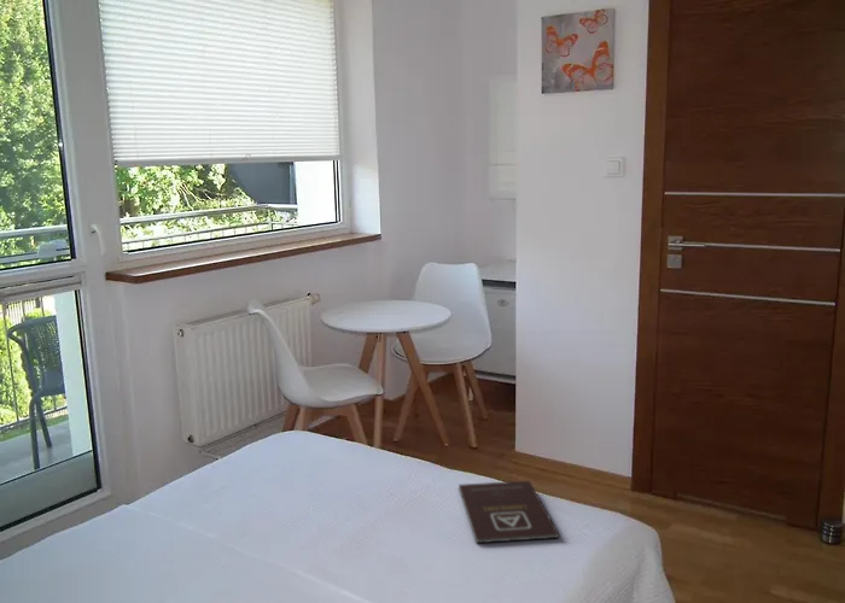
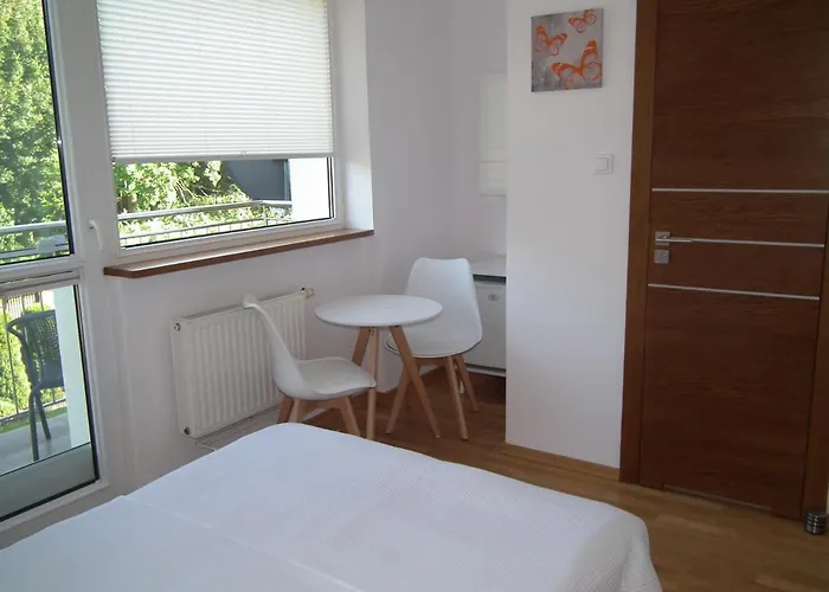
- book [458,480,560,544]
